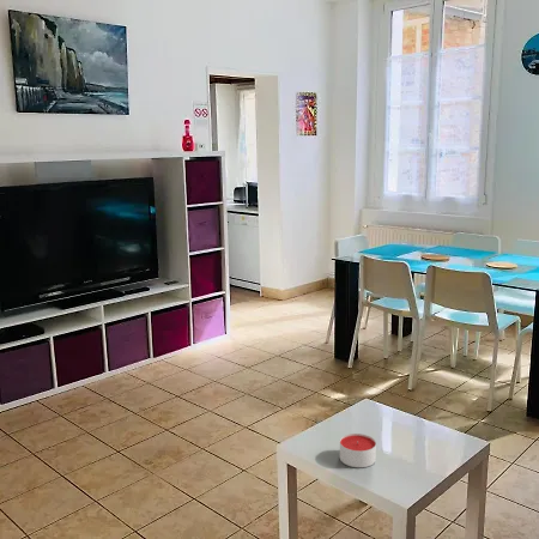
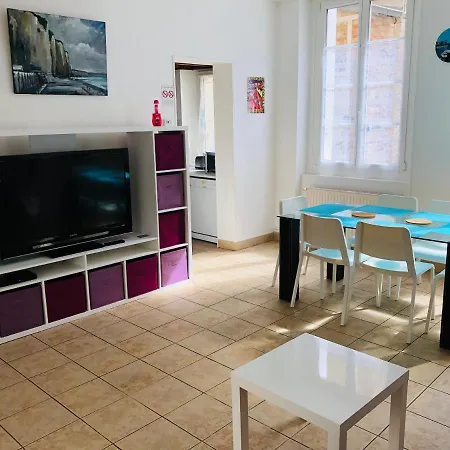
- candle [339,432,377,468]
